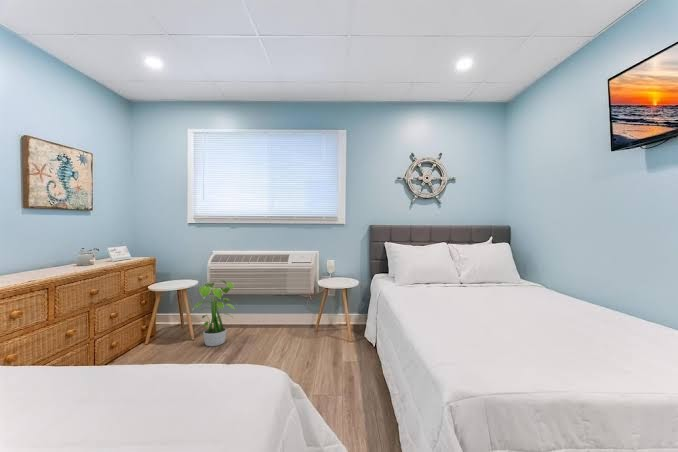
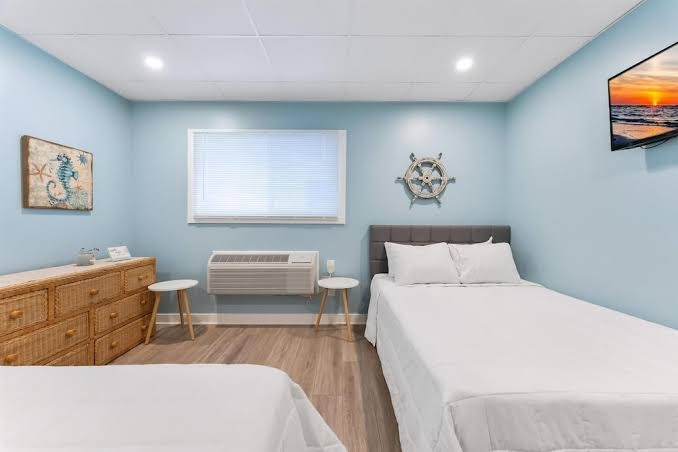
- potted plant [192,279,238,347]
